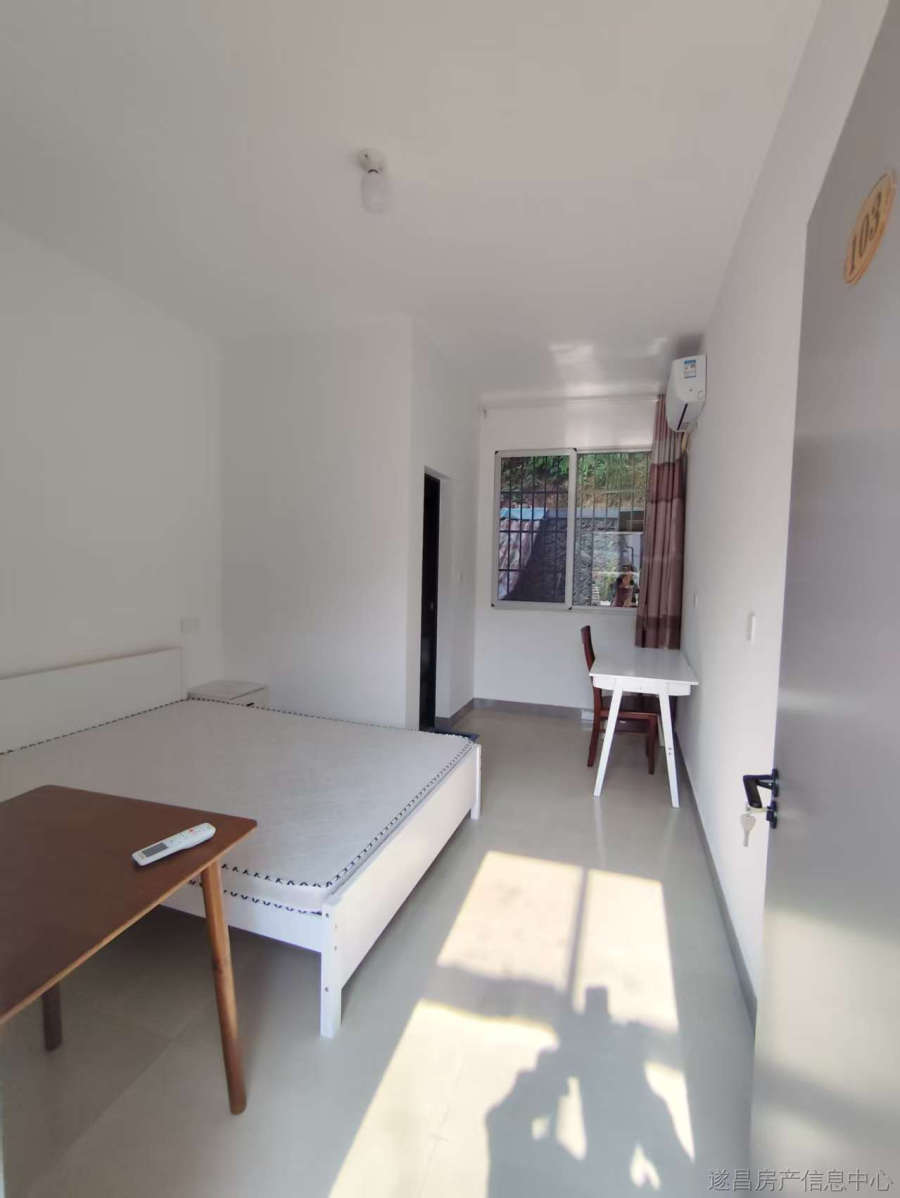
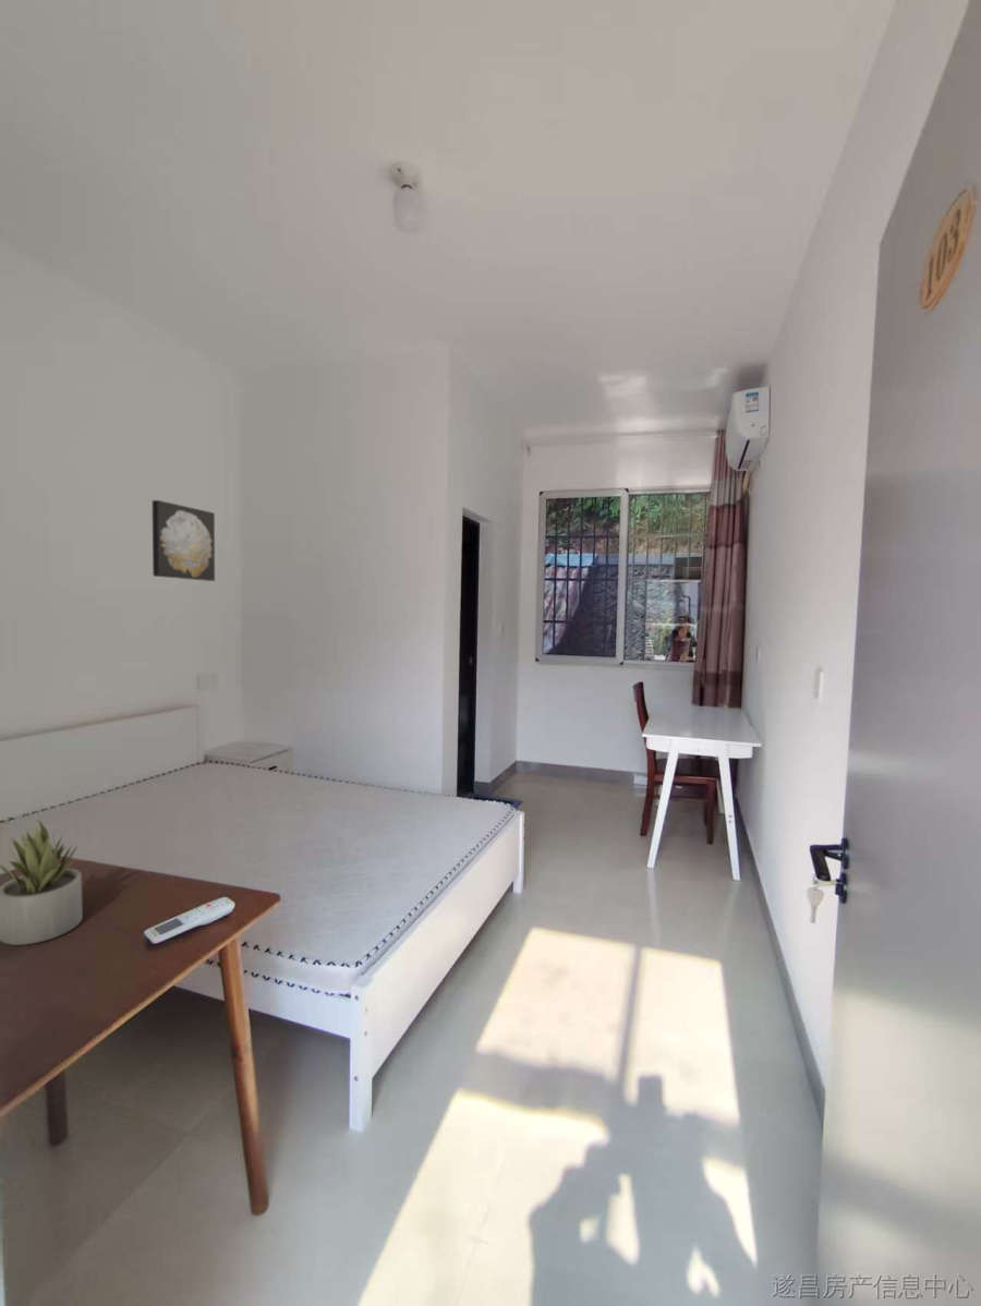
+ succulent plant [0,818,84,946]
+ wall art [152,499,216,582]
